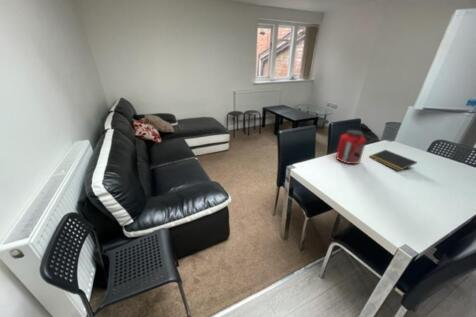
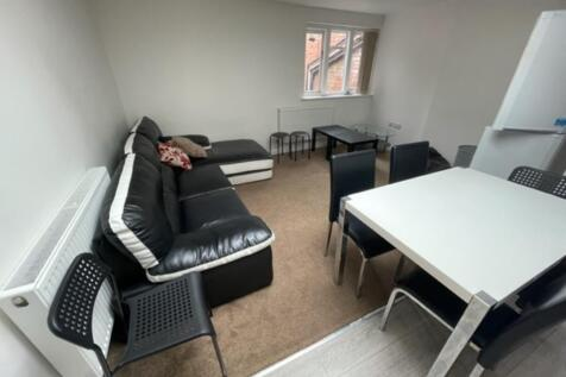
- notepad [369,149,418,172]
- protein powder [335,129,367,165]
